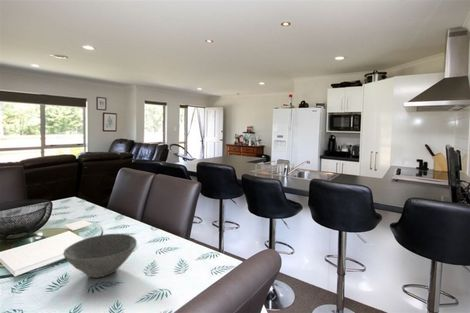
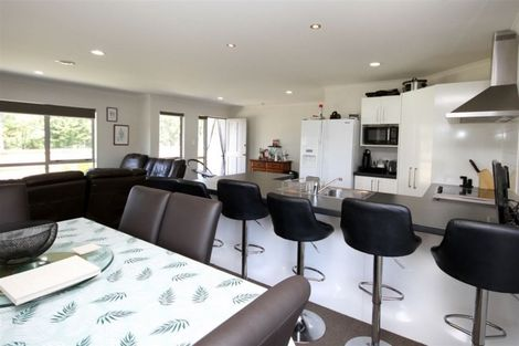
- bowl [62,233,138,279]
